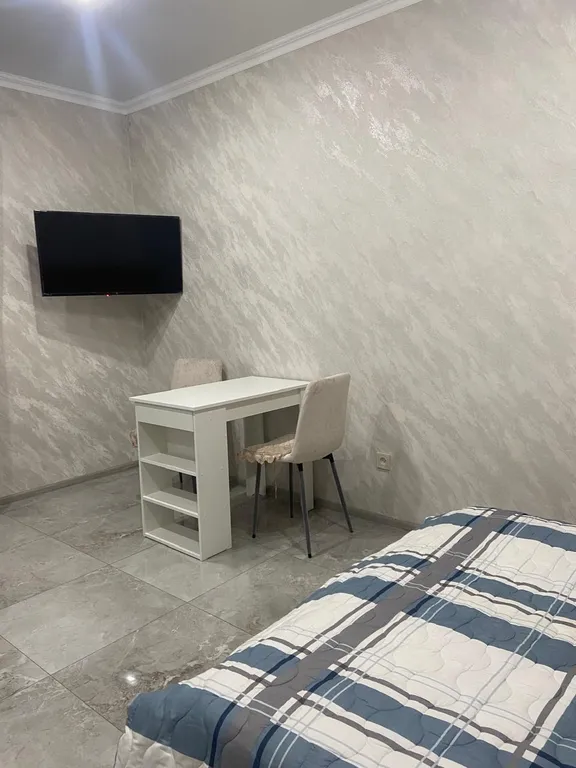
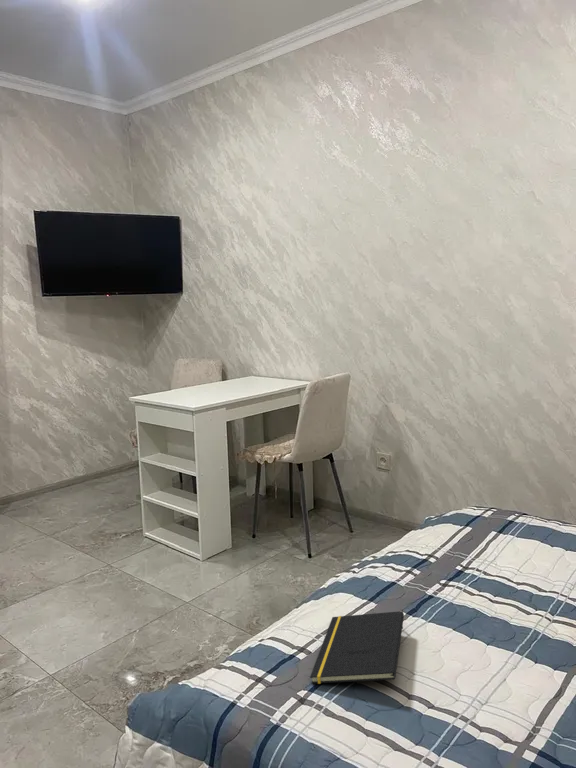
+ notepad [309,610,405,685]
